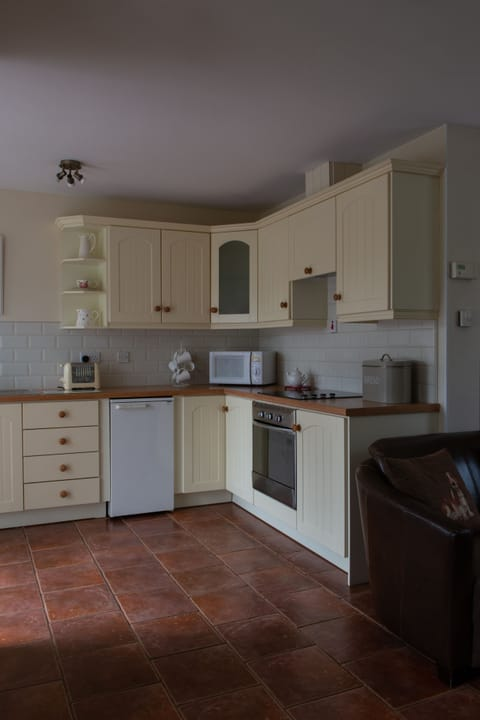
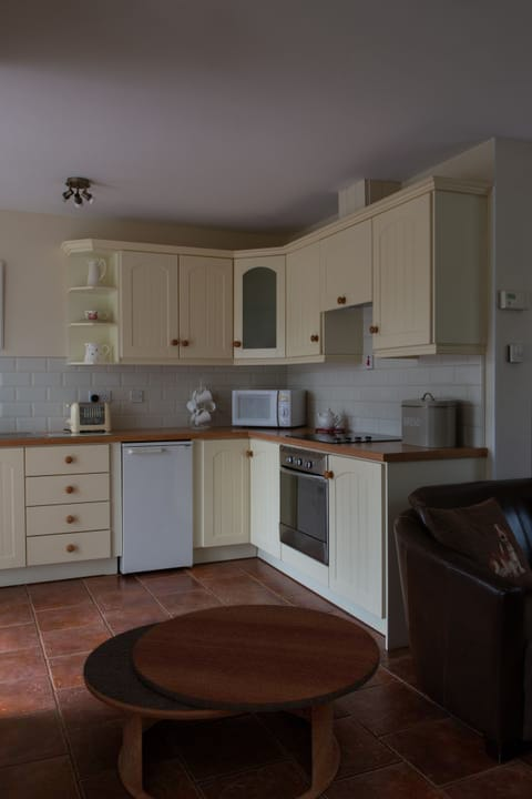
+ coffee table [82,604,381,799]
